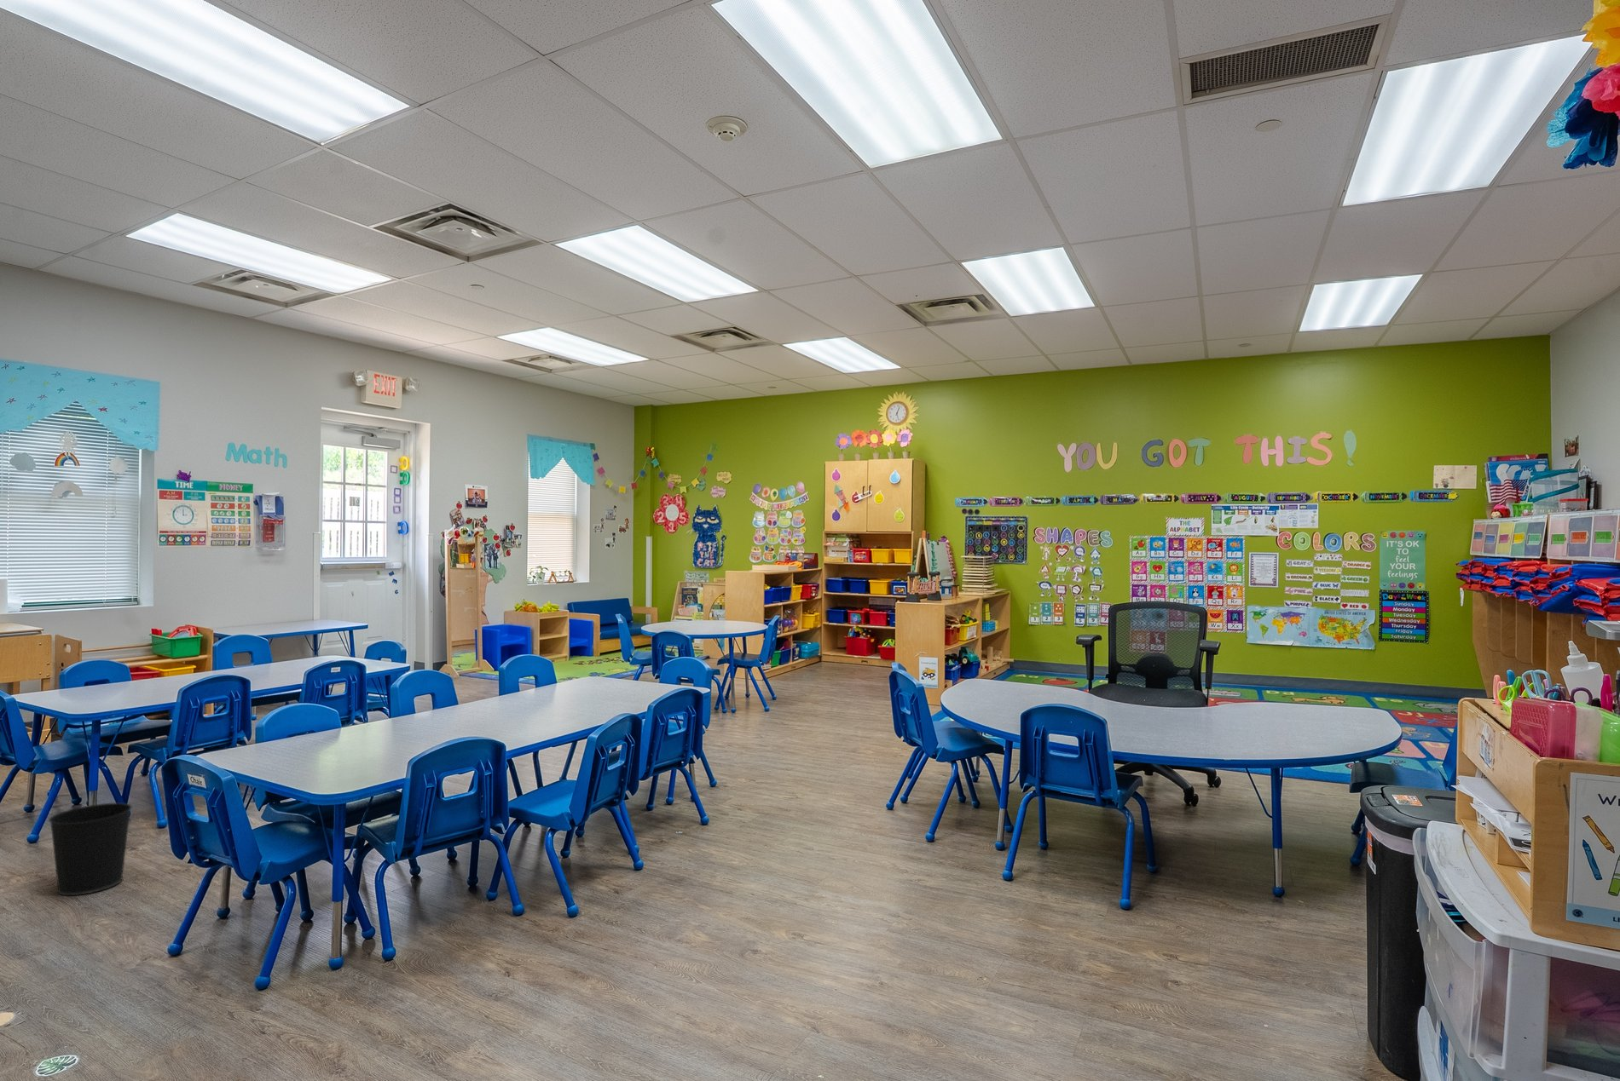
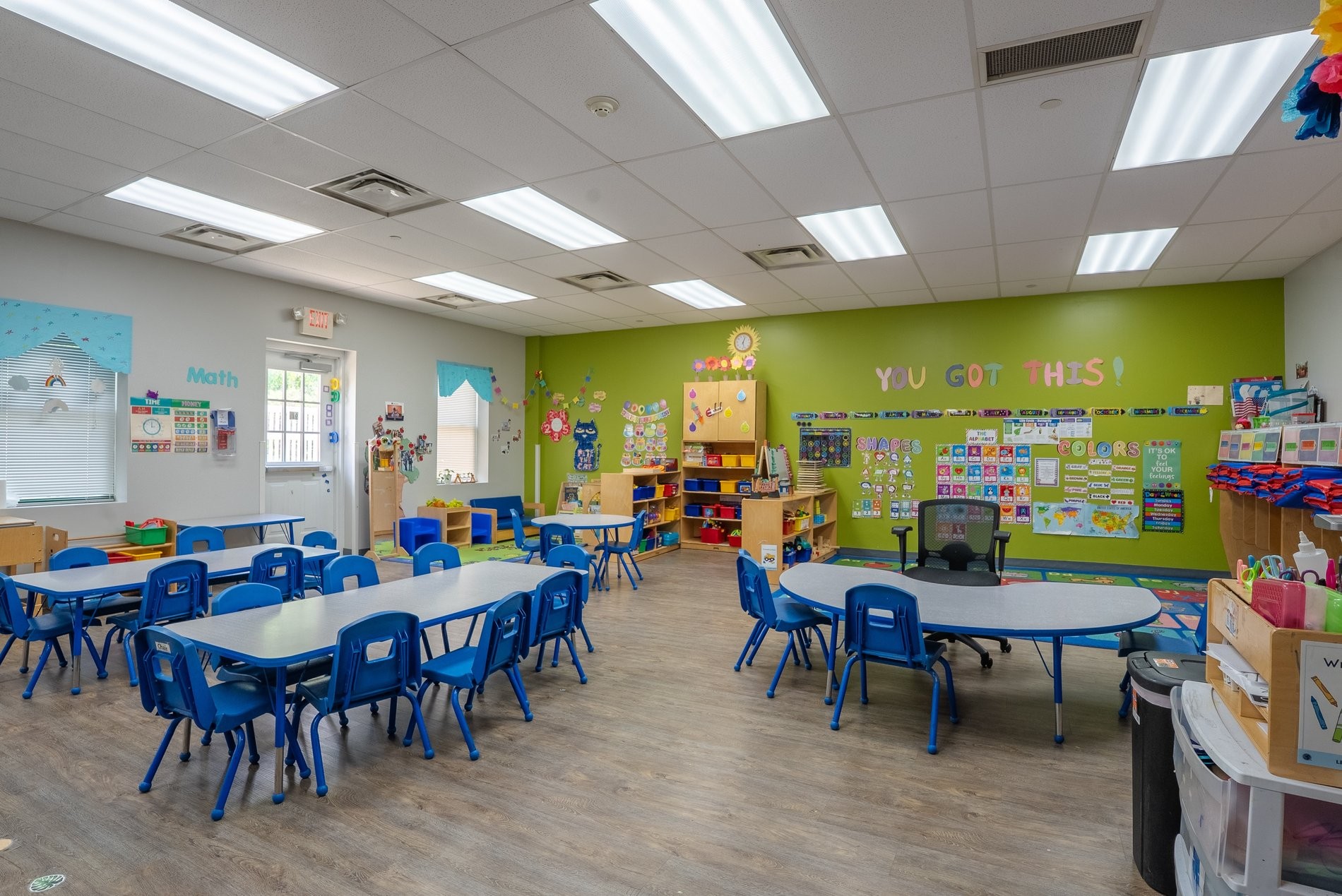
- wastebasket [48,802,133,896]
